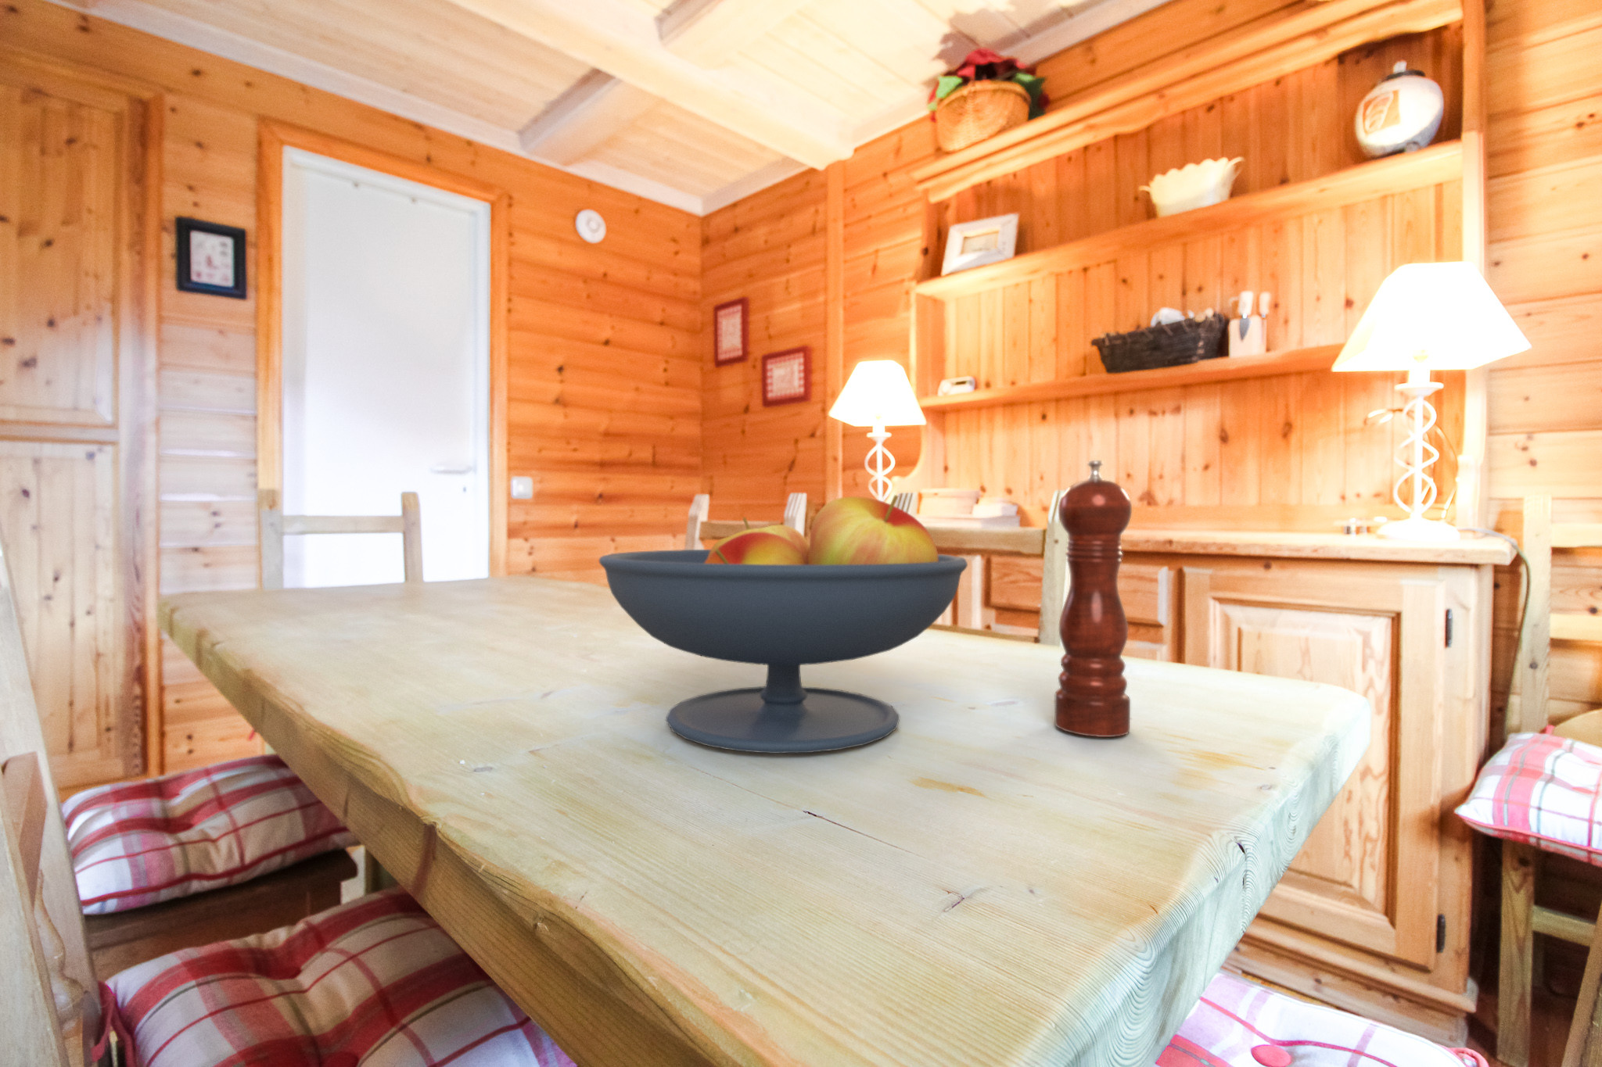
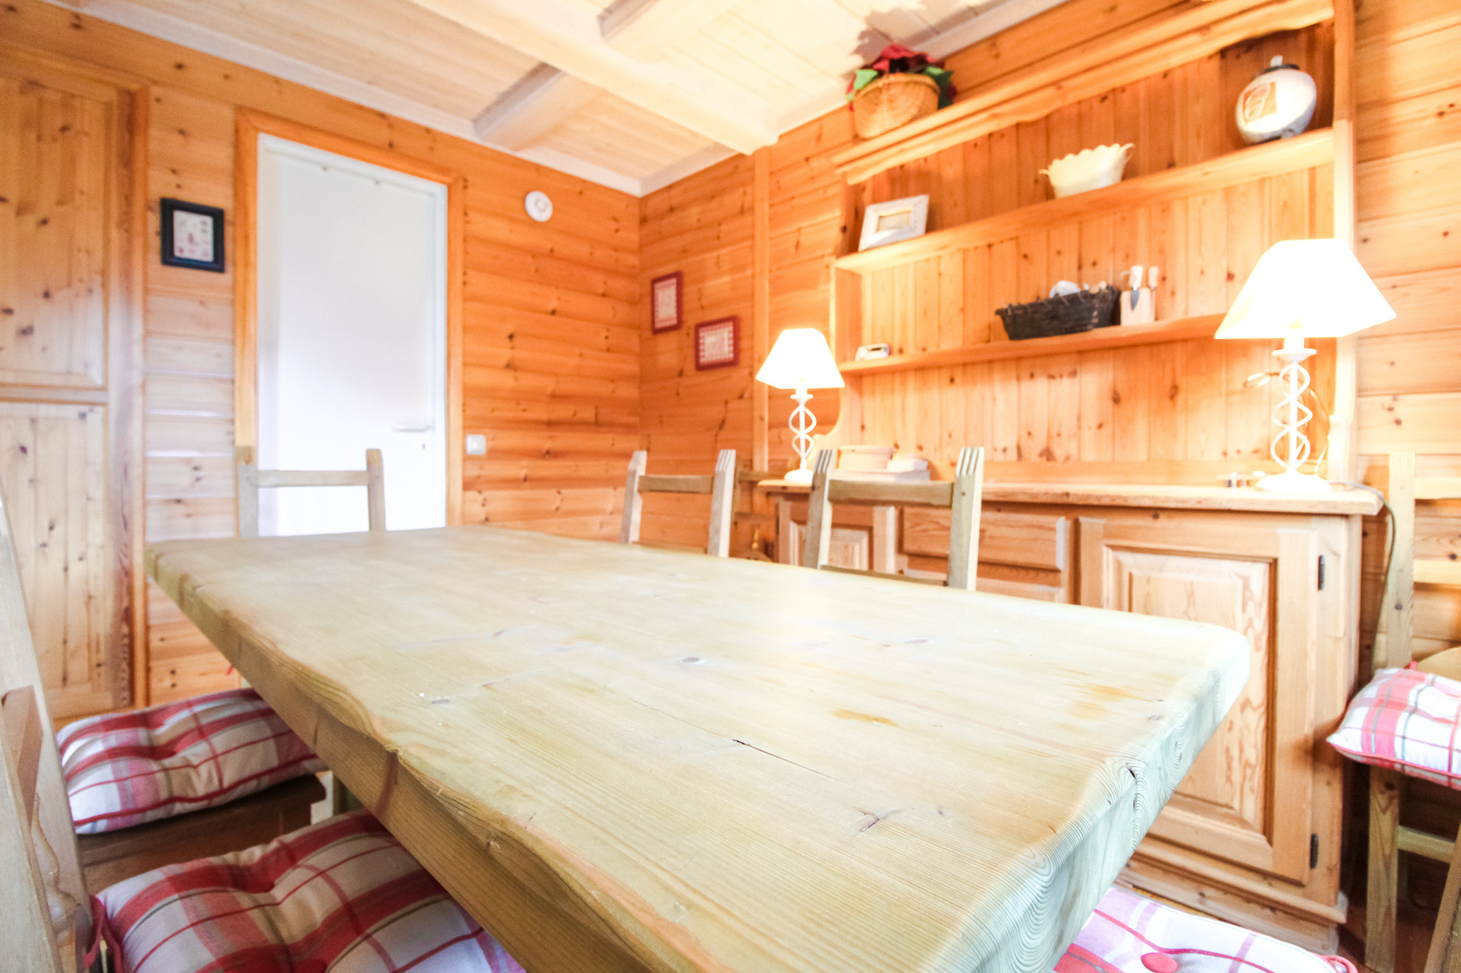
- pepper mill [1054,460,1133,738]
- fruit bowl [598,494,968,754]
